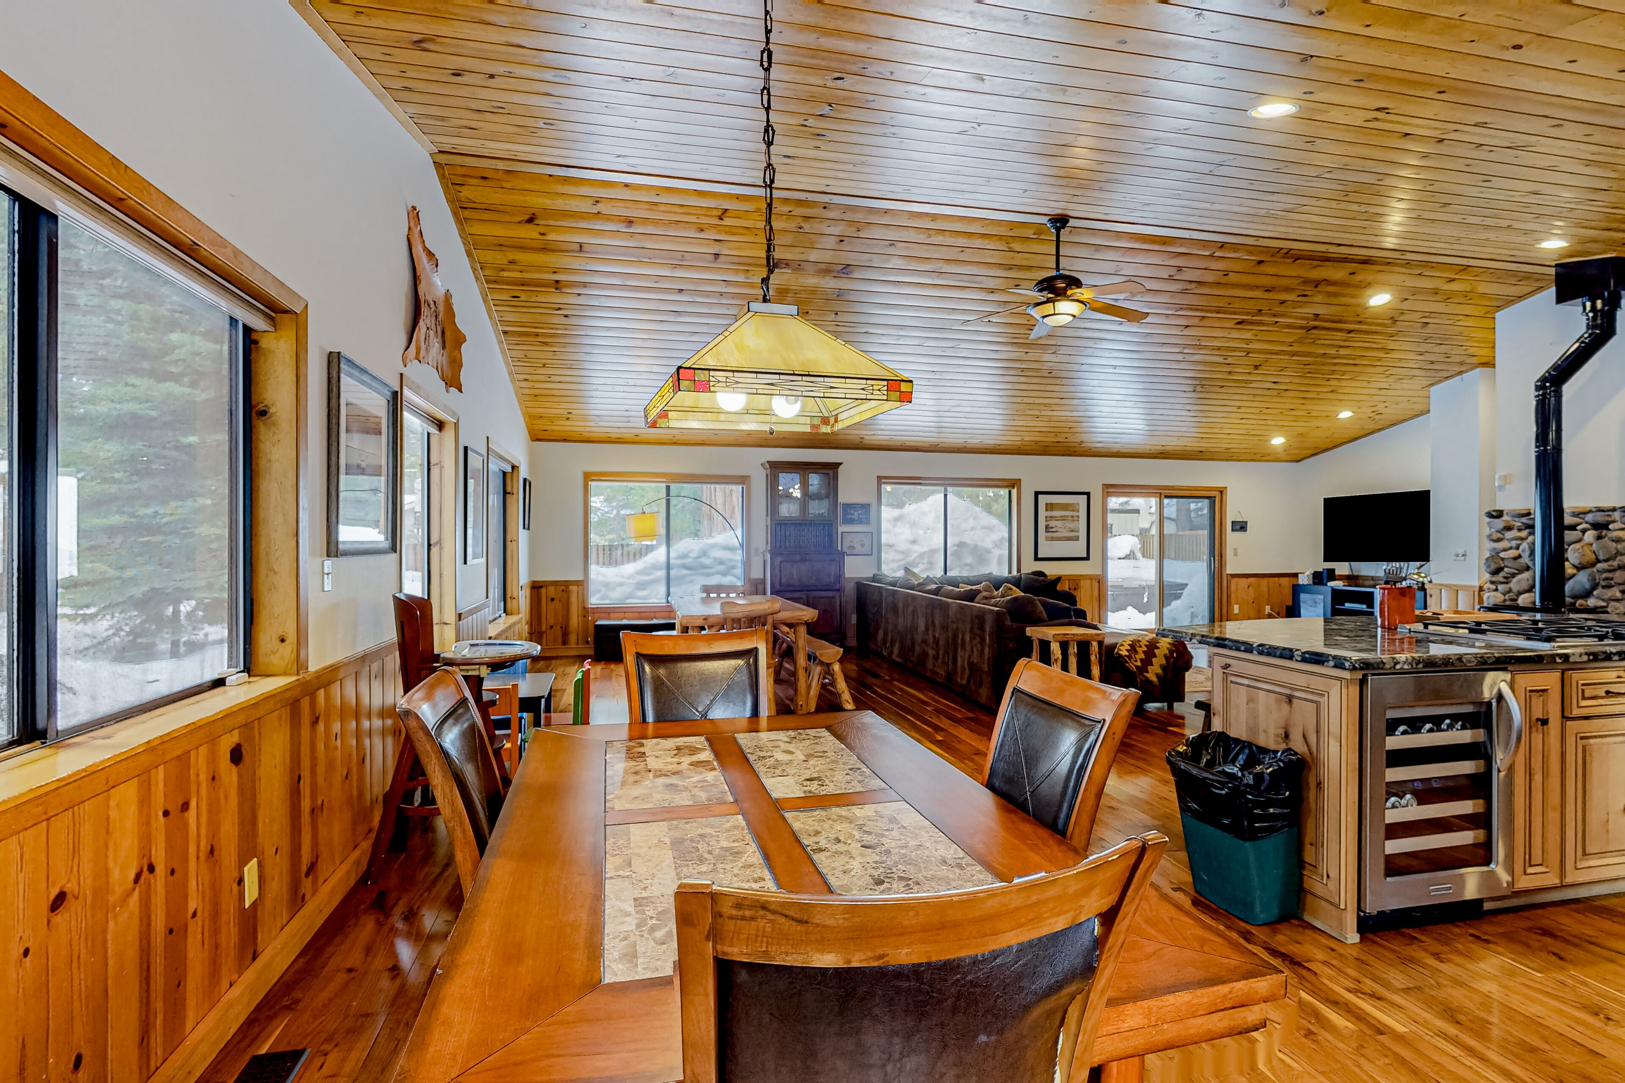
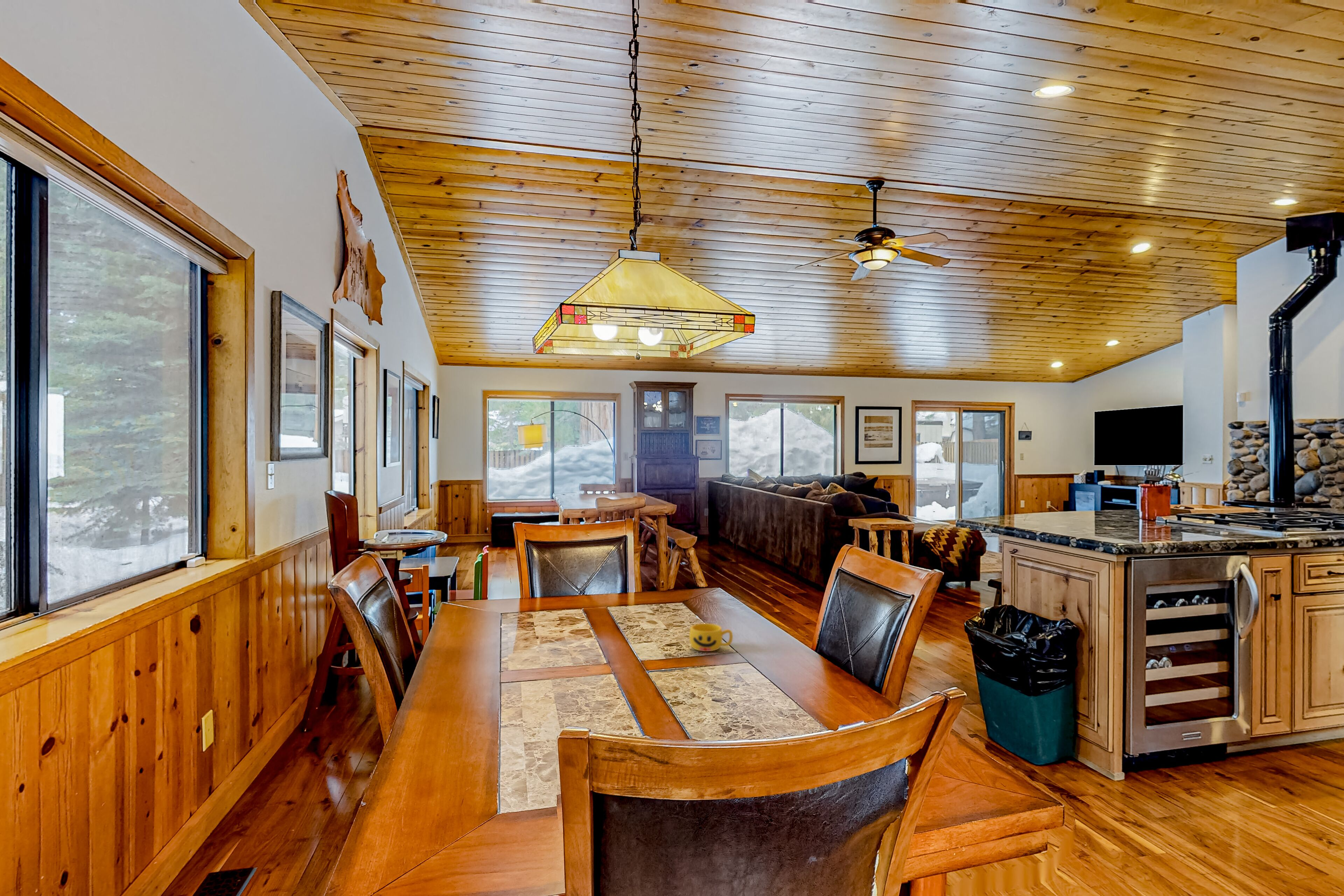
+ cup [689,623,733,652]
